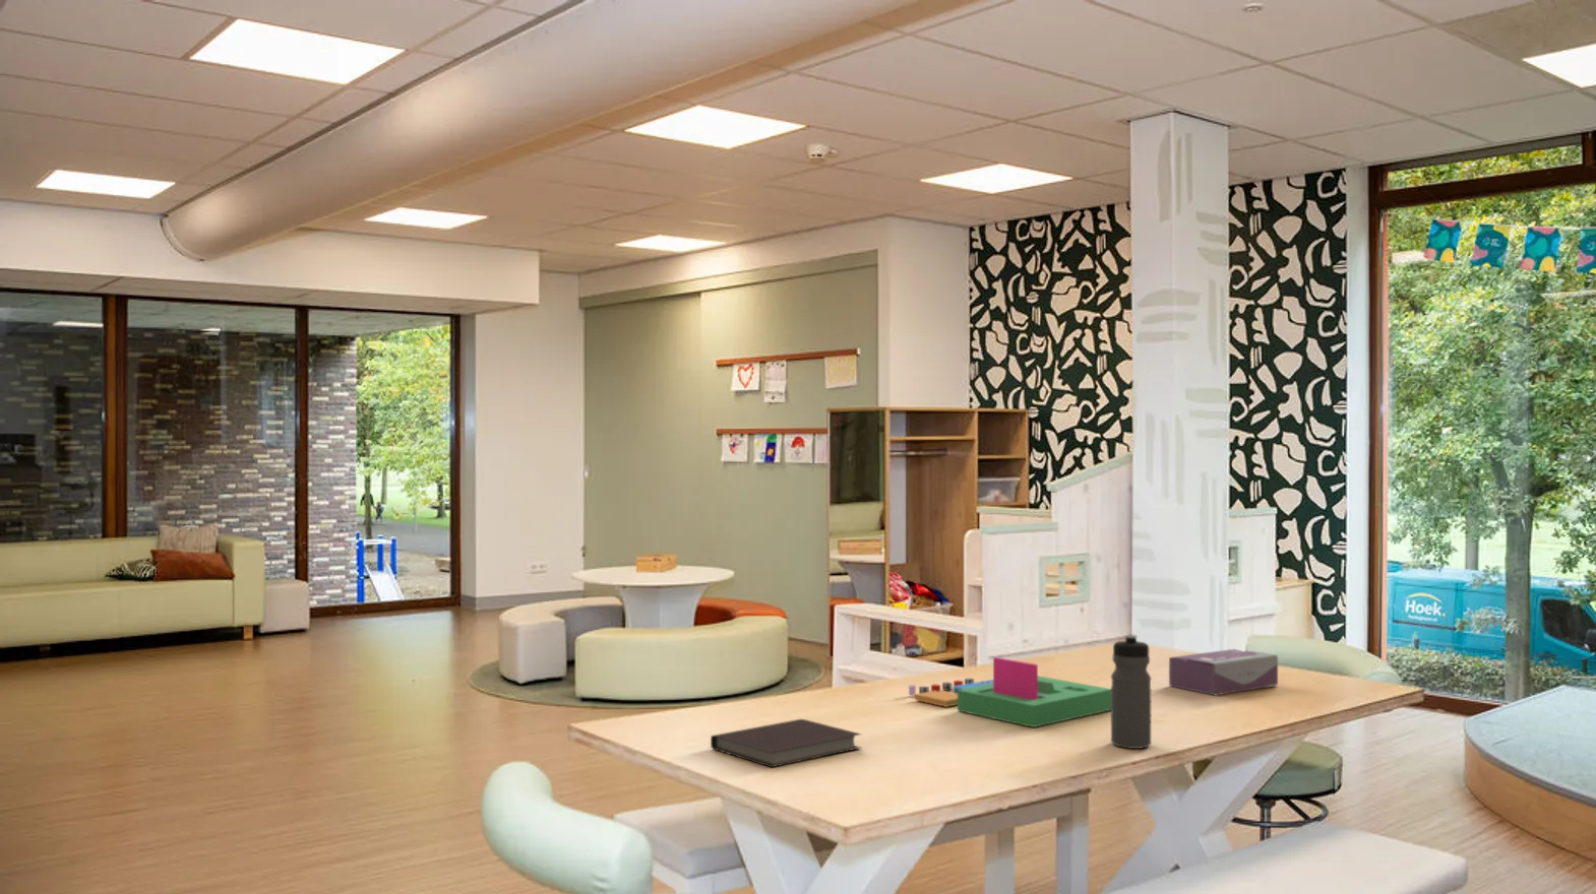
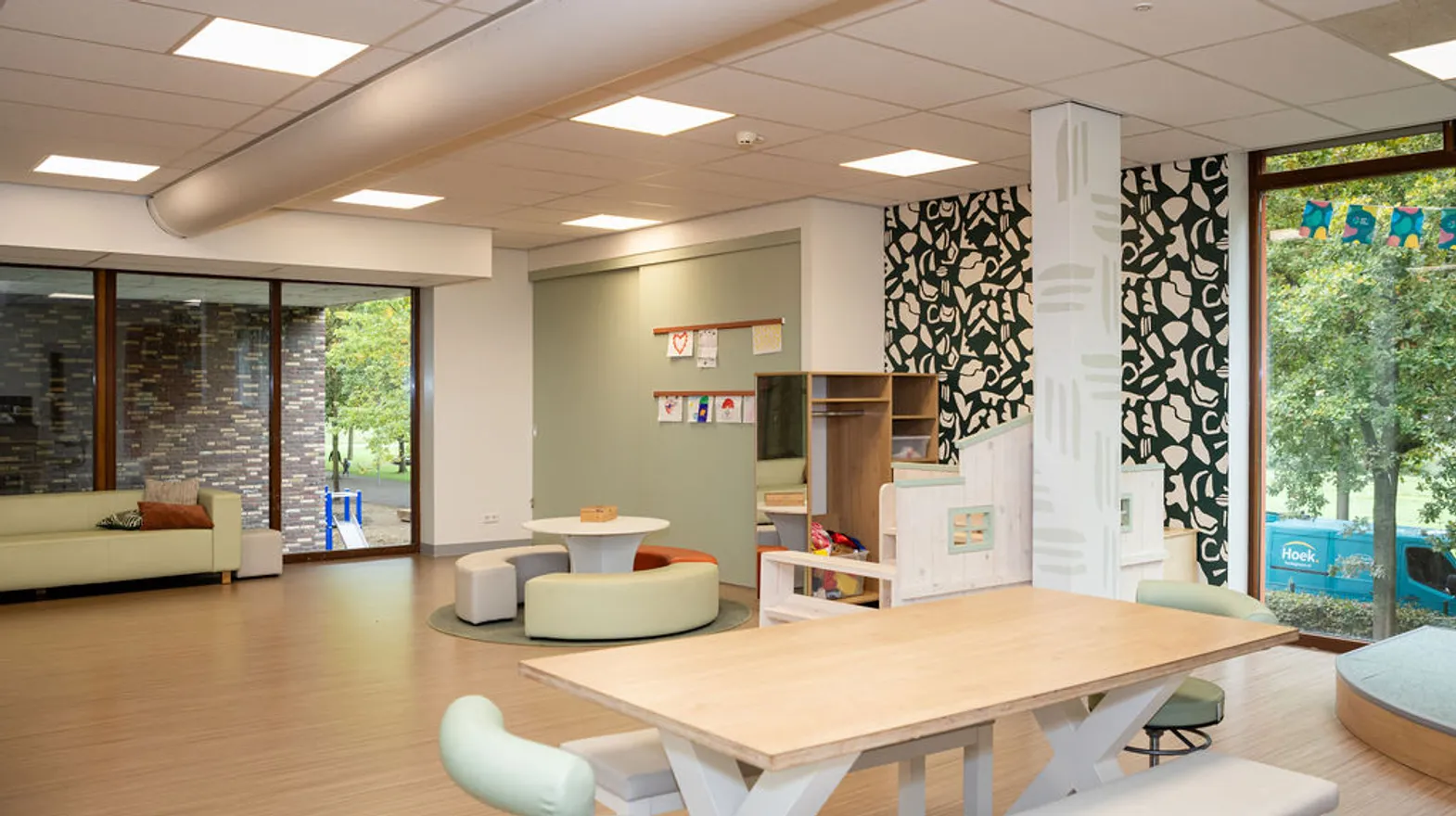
- water bottle [1110,633,1152,749]
- notebook [709,719,863,768]
- board game [908,656,1112,729]
- tissue box [1168,649,1279,696]
